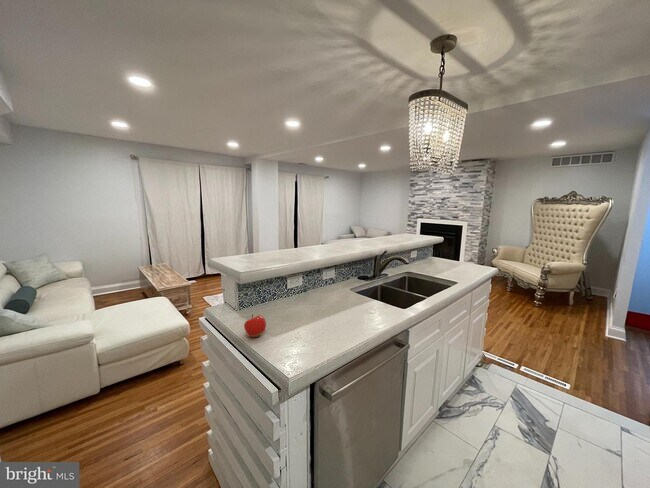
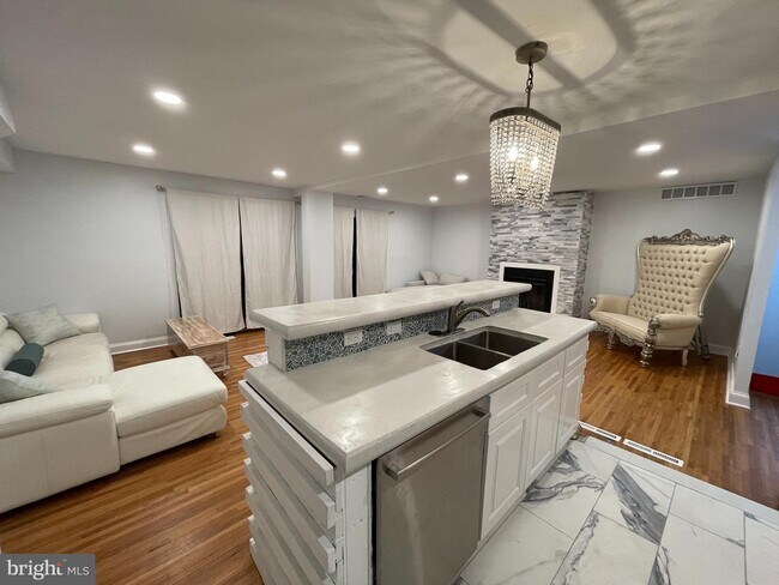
- fruit [243,313,267,338]
